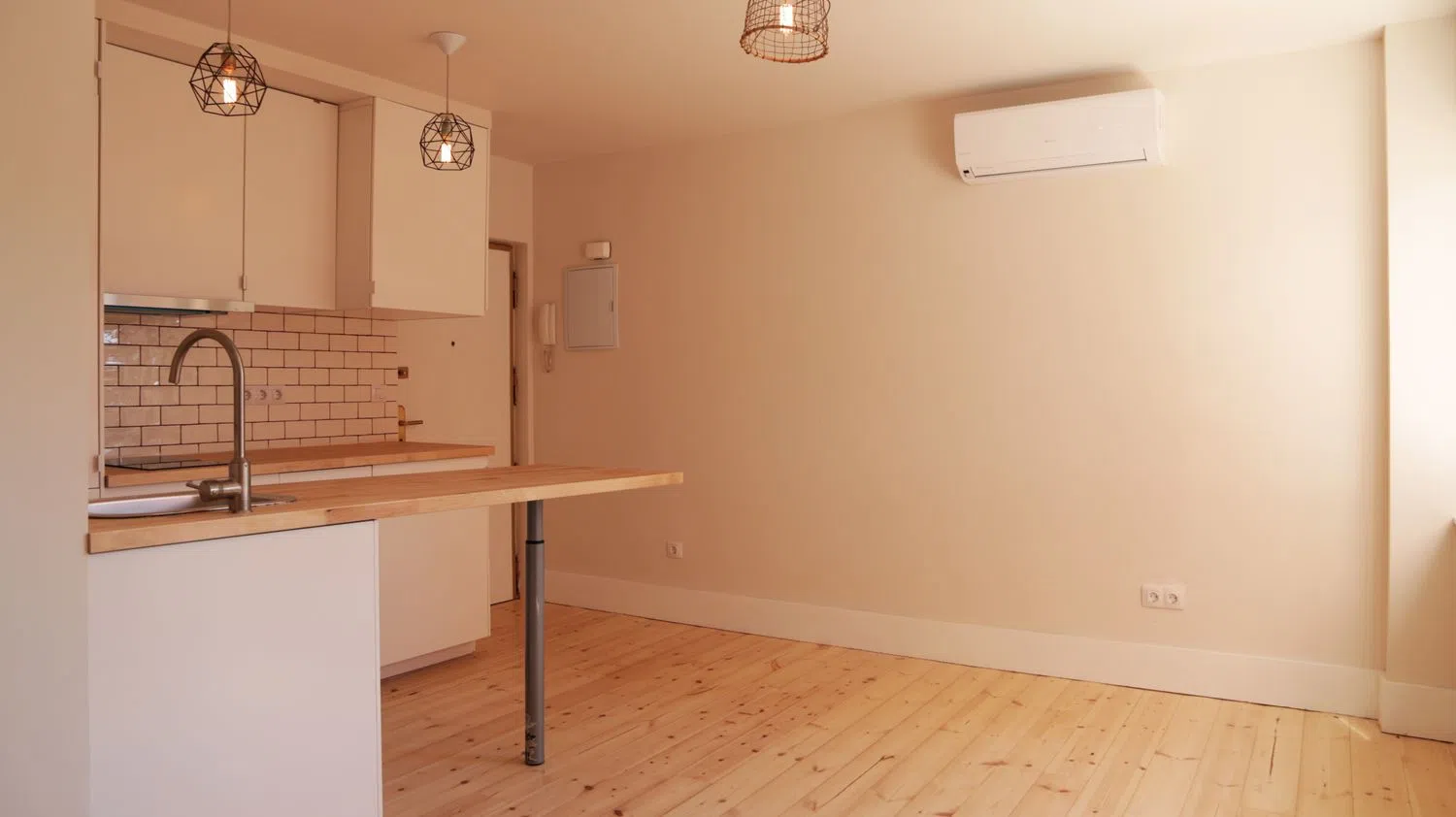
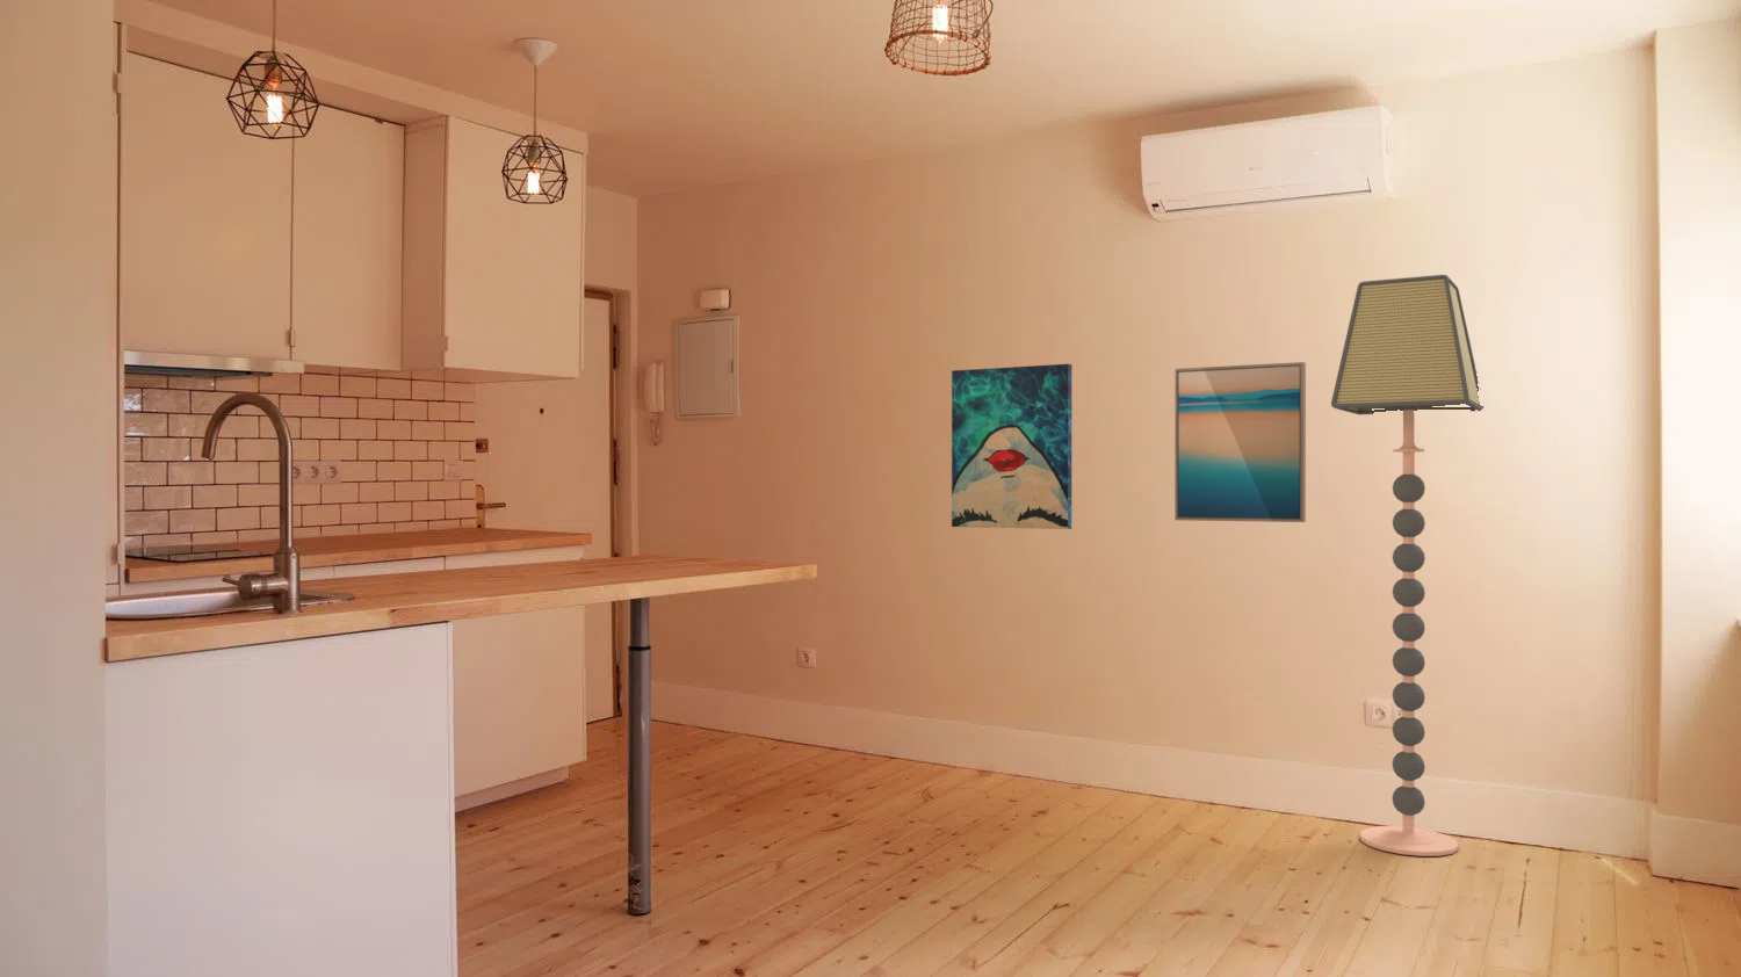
+ wall art [951,364,1074,530]
+ floor lamp [1330,274,1484,857]
+ wall art [1173,361,1307,524]
